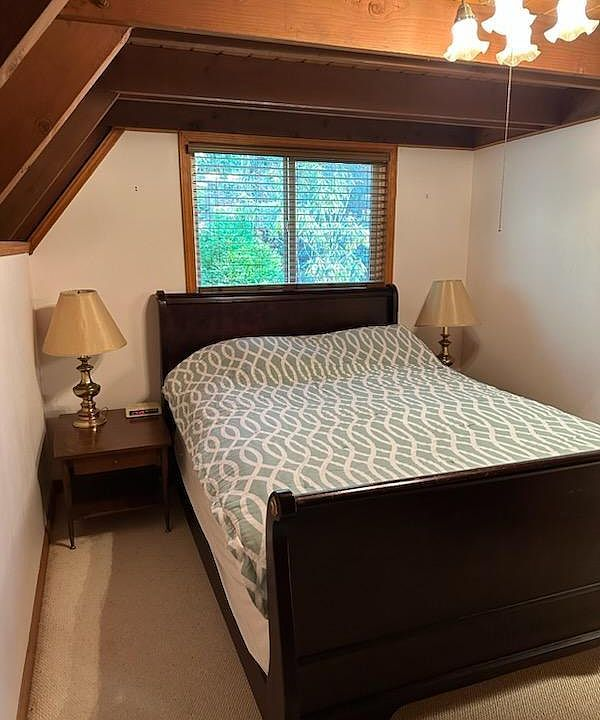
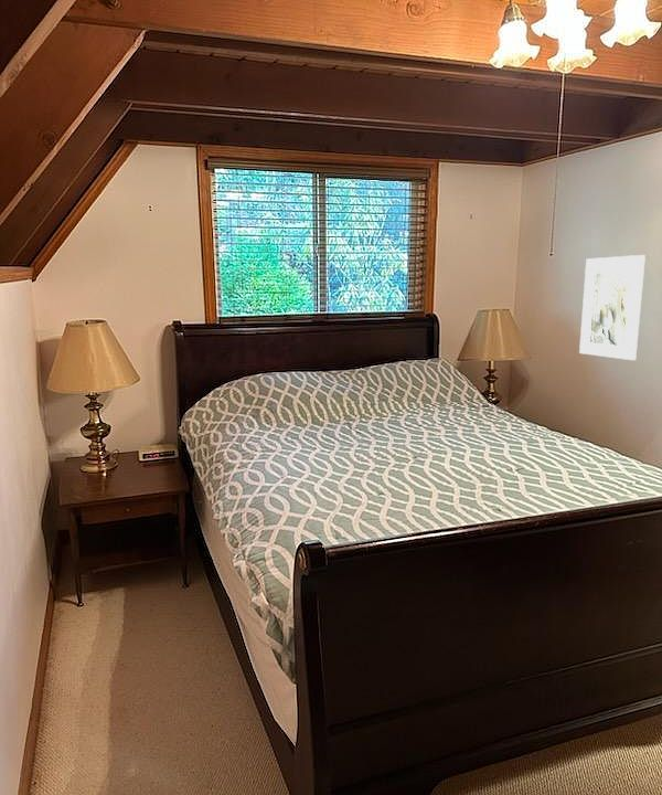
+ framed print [578,254,647,361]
